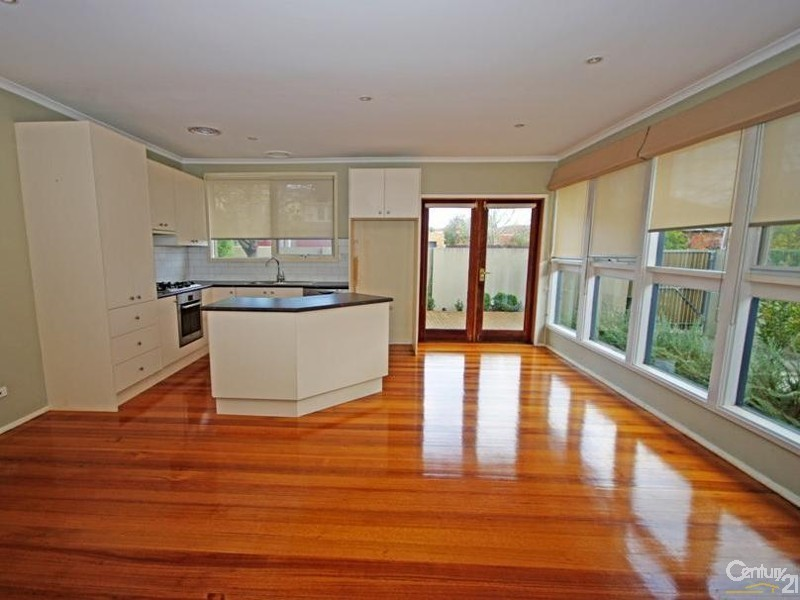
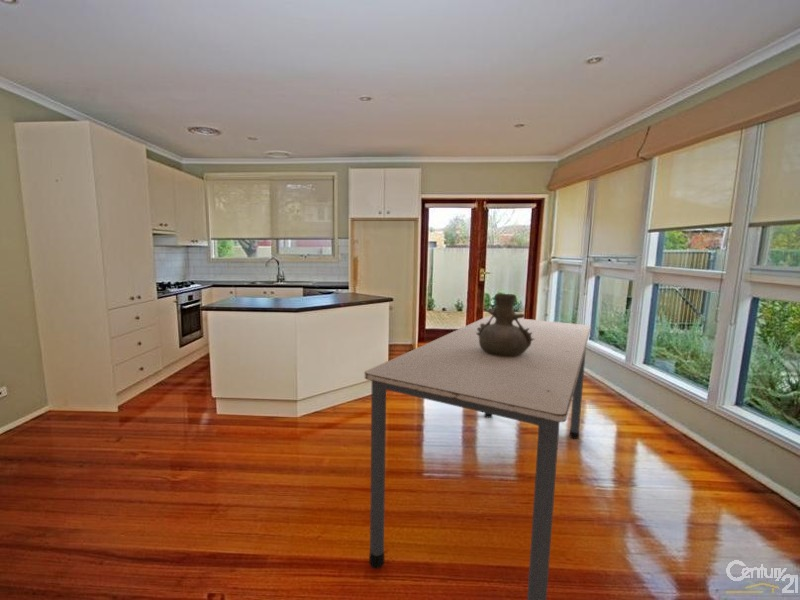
+ vase [476,293,534,356]
+ dining table [364,315,592,600]
